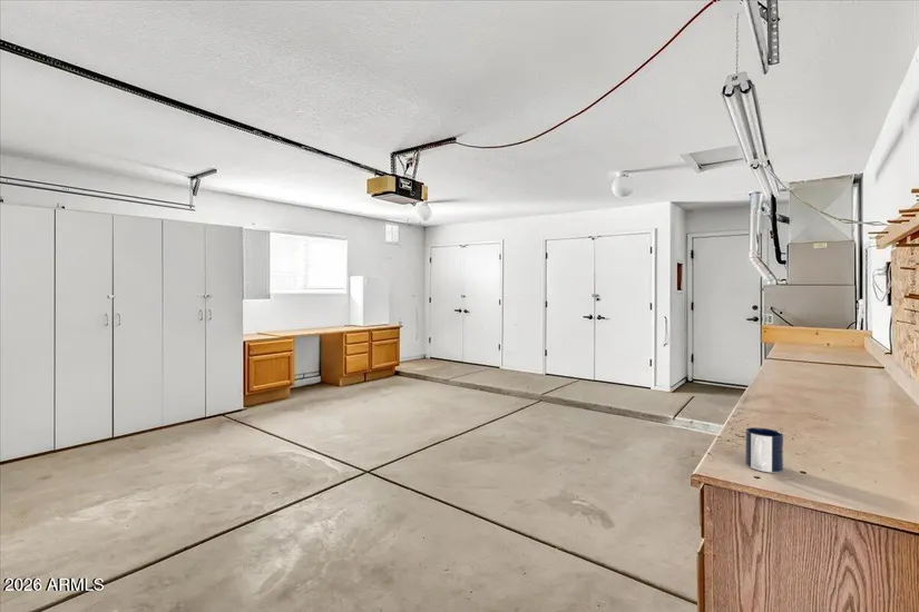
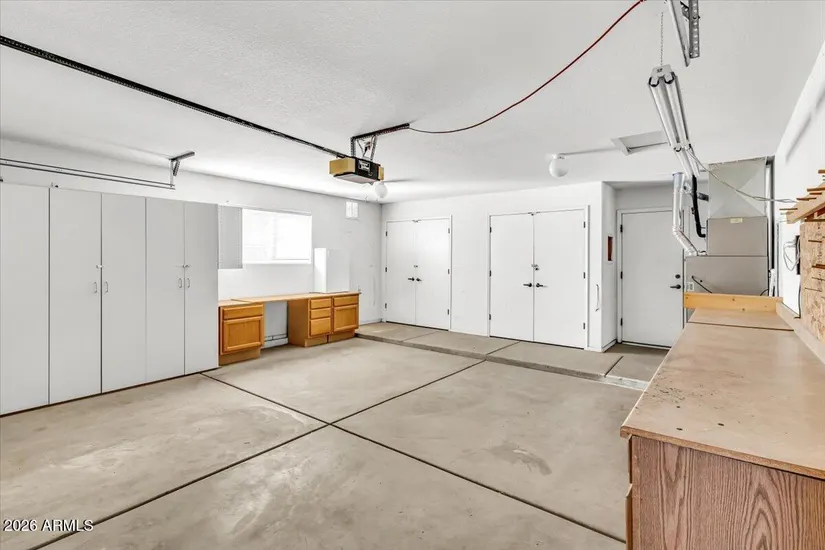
- mug [744,426,784,474]
